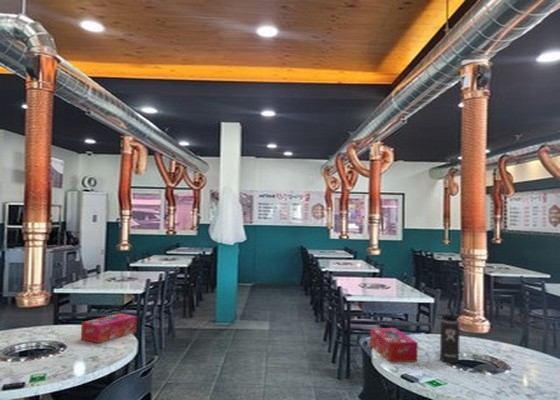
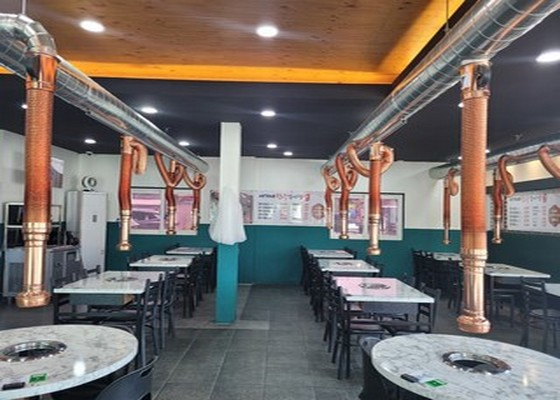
- tissue box [369,327,419,363]
- tissue box [80,312,138,344]
- thermos bottle [435,306,461,364]
